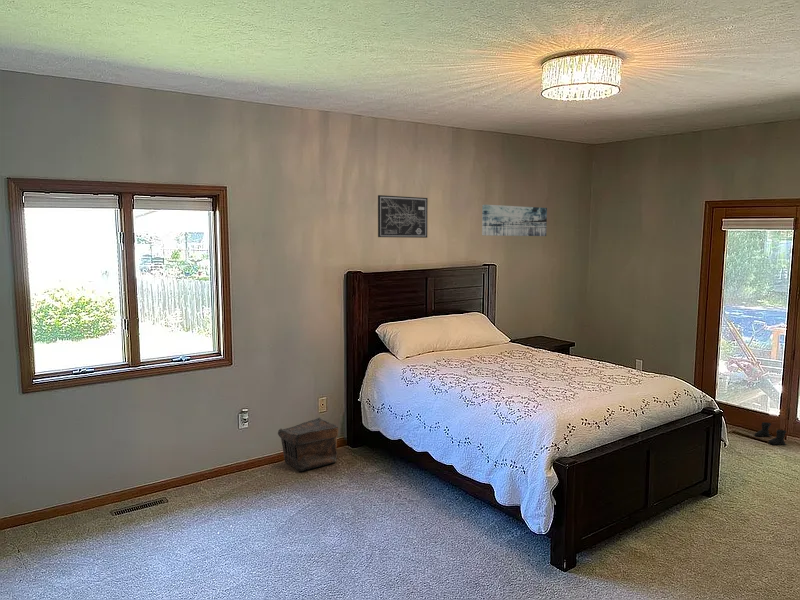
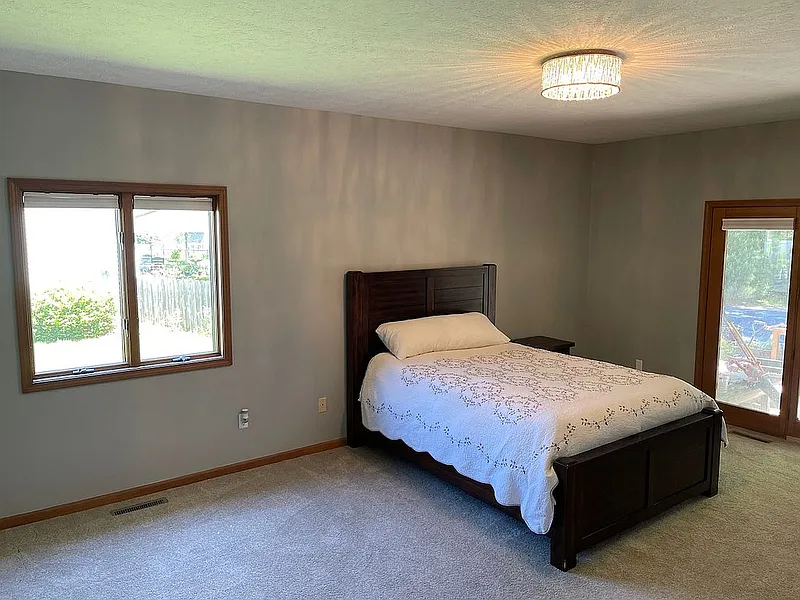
- wall art [377,194,429,239]
- pouch [277,416,339,472]
- boots [753,421,787,446]
- wall art [481,204,548,237]
